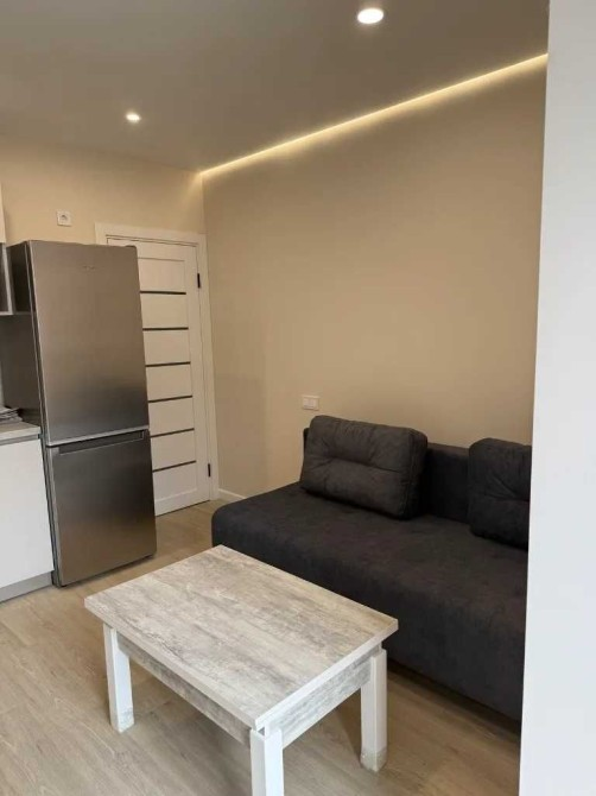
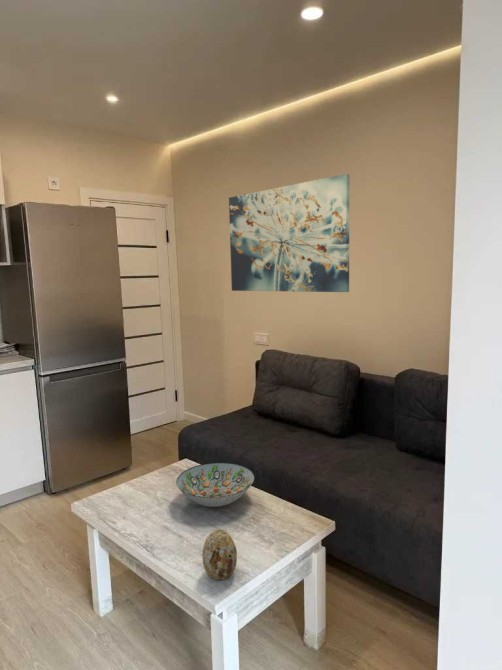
+ decorative bowl [175,461,255,508]
+ decorative egg [202,528,238,581]
+ wall art [228,173,350,293]
